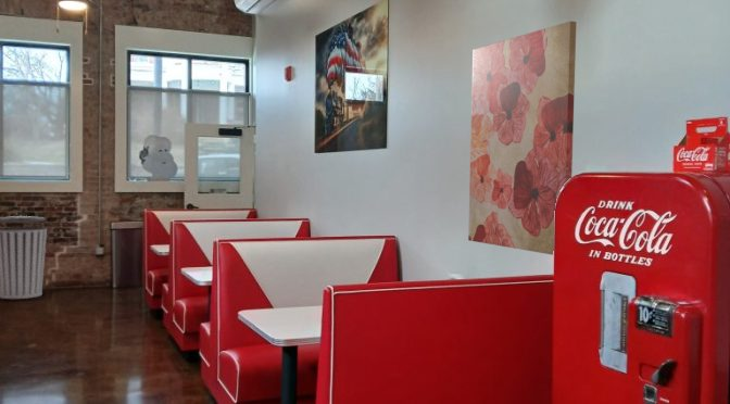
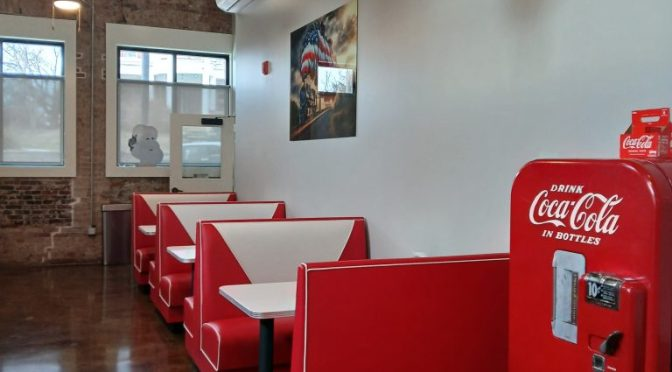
- trash can [0,212,48,300]
- wall art [467,21,578,256]
